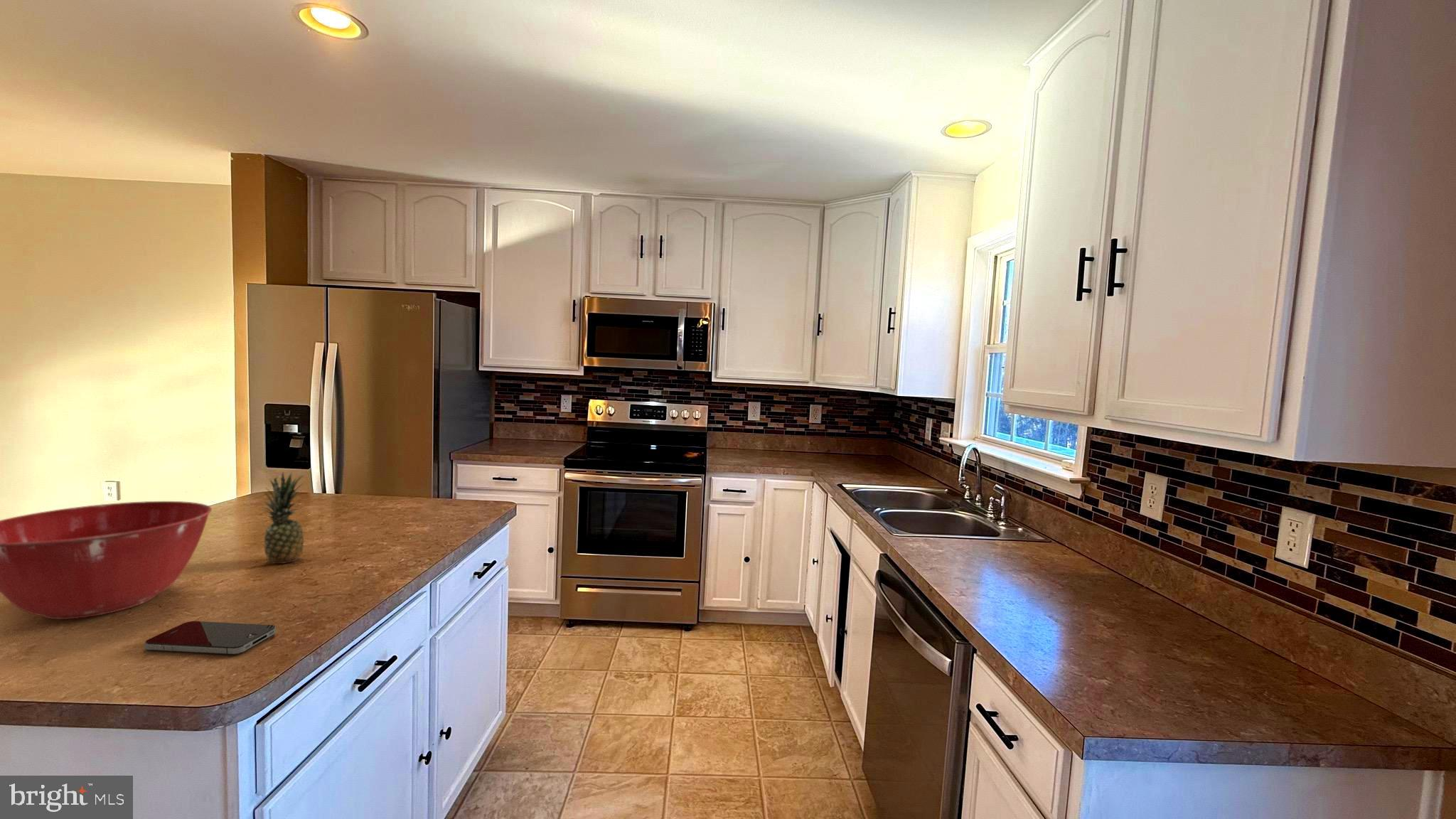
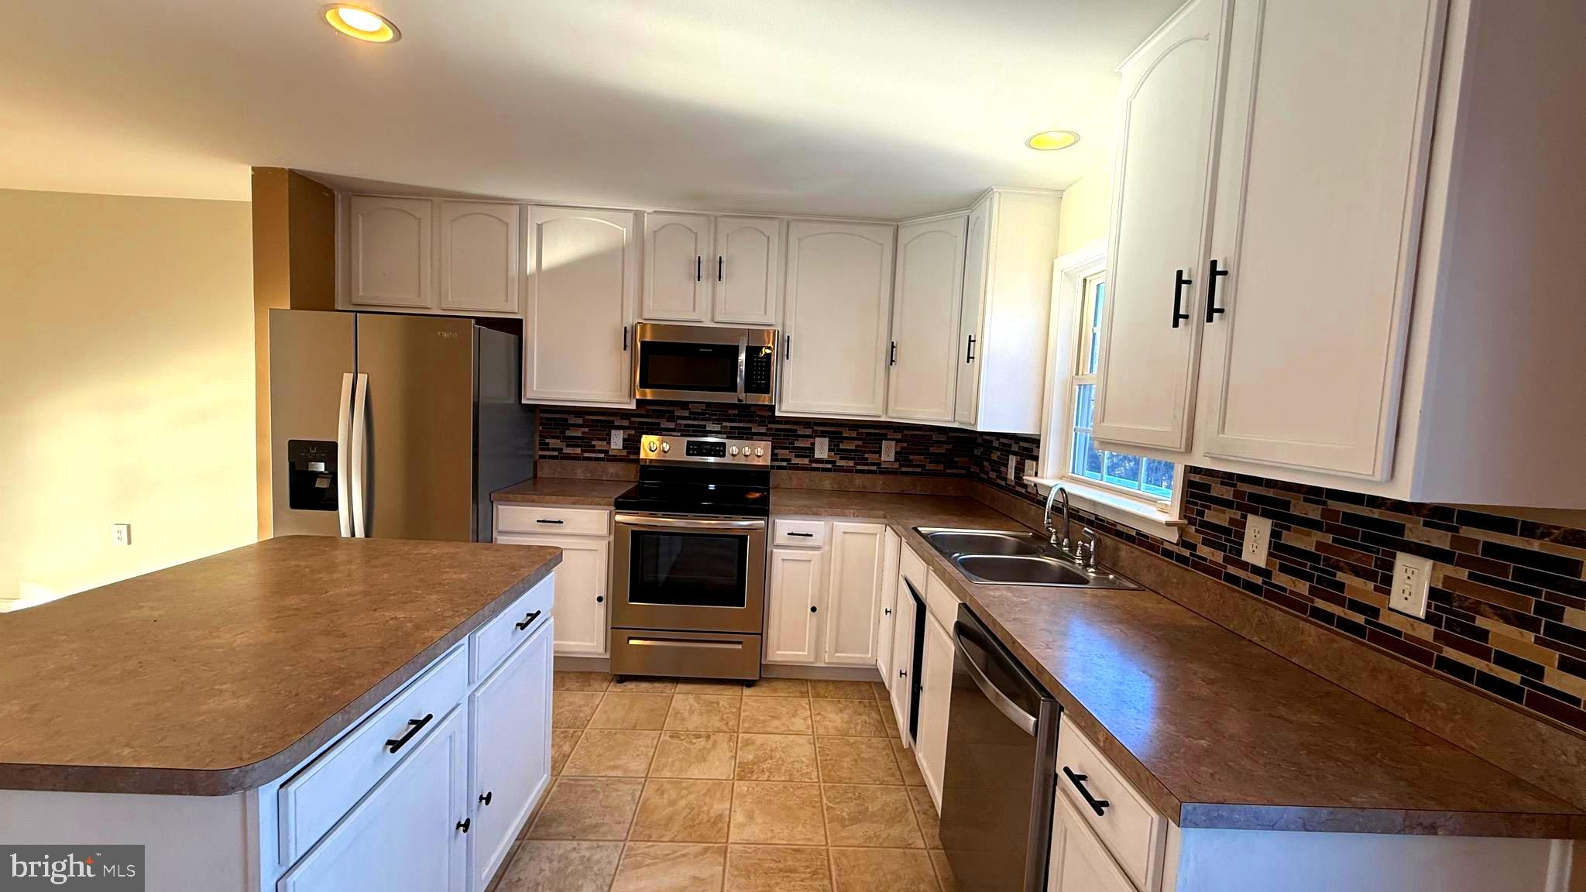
- mixing bowl [0,501,213,620]
- fruit [259,471,306,564]
- smartphone [144,621,277,655]
